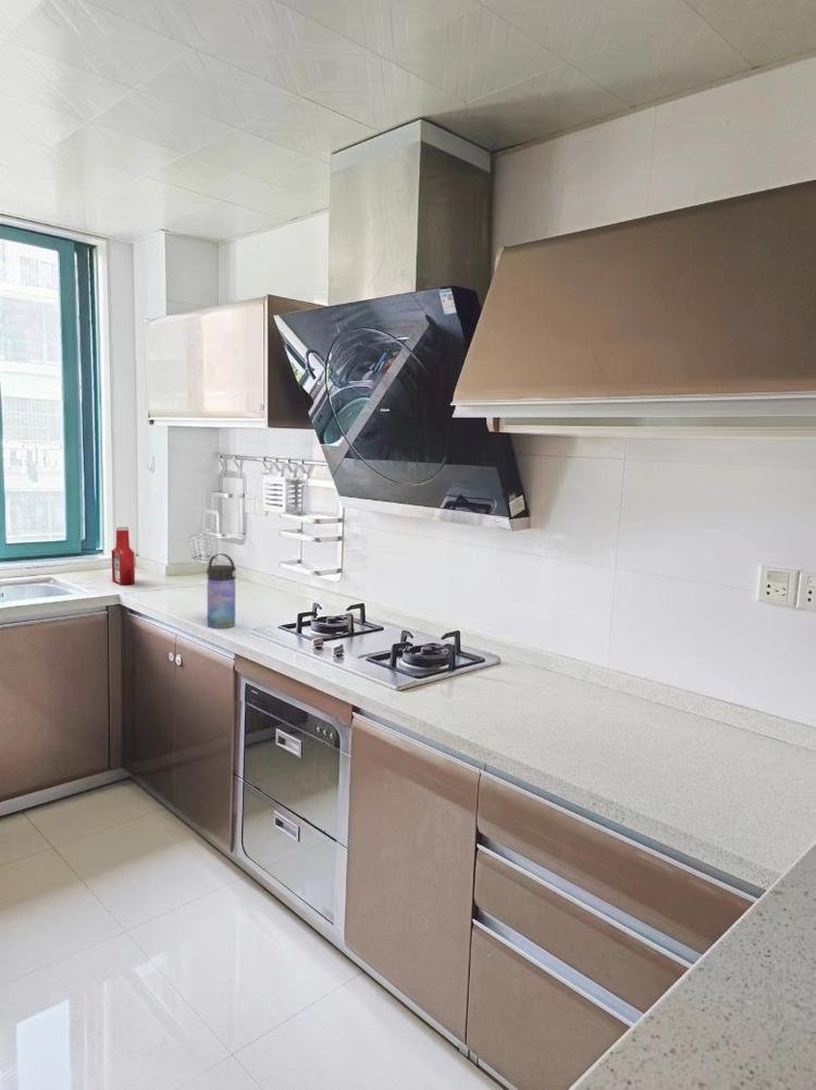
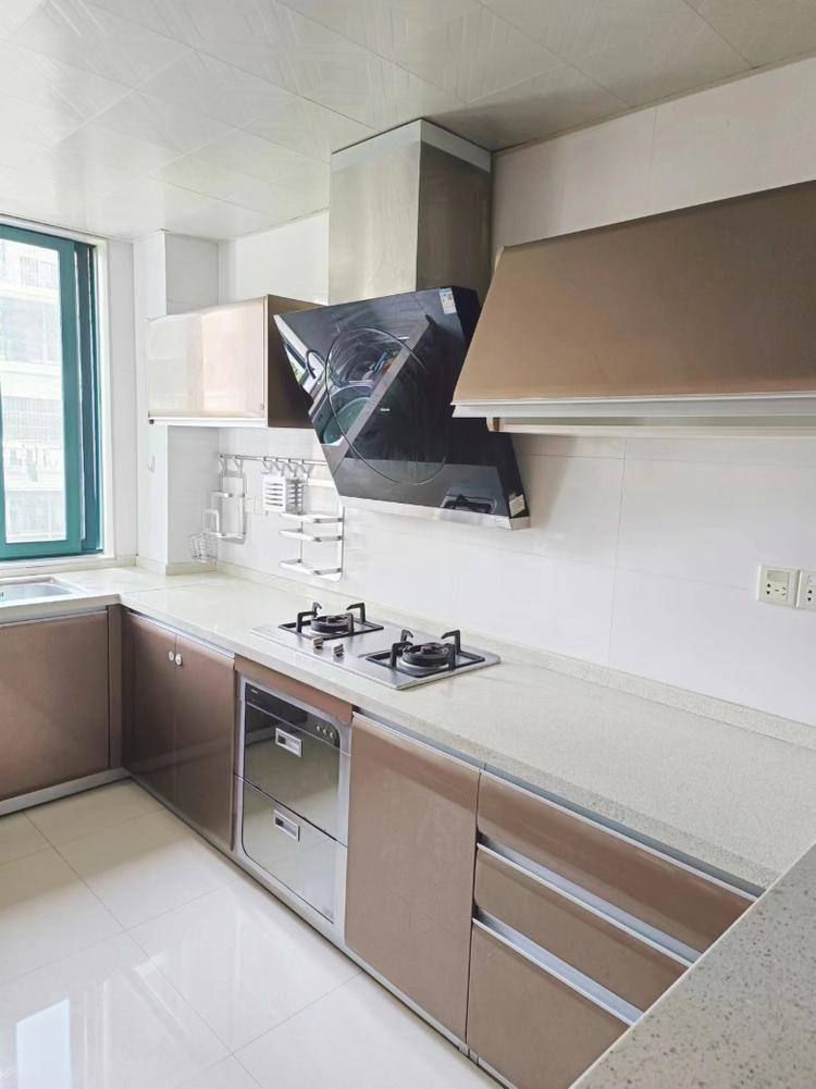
- soap bottle [111,525,136,586]
- water bottle [206,552,237,629]
